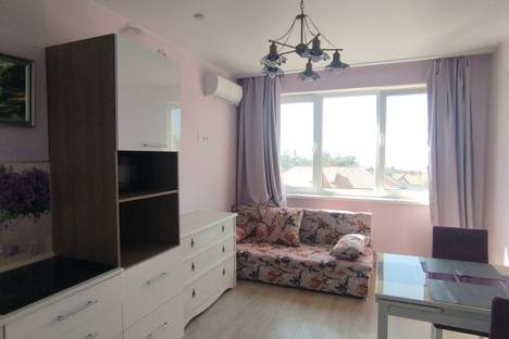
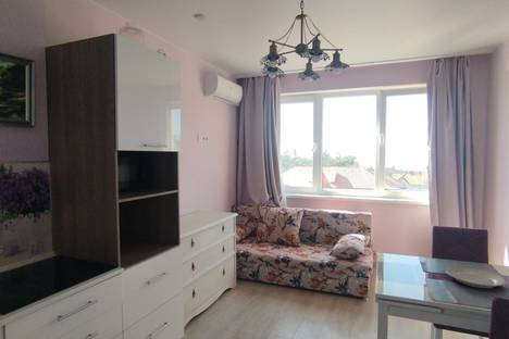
+ plate [445,266,508,289]
